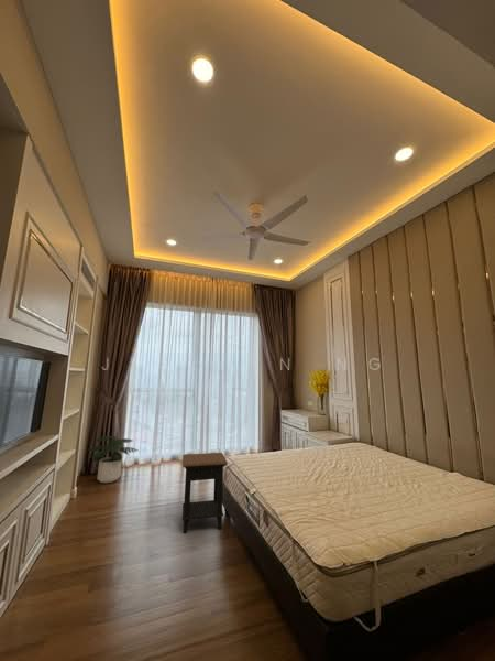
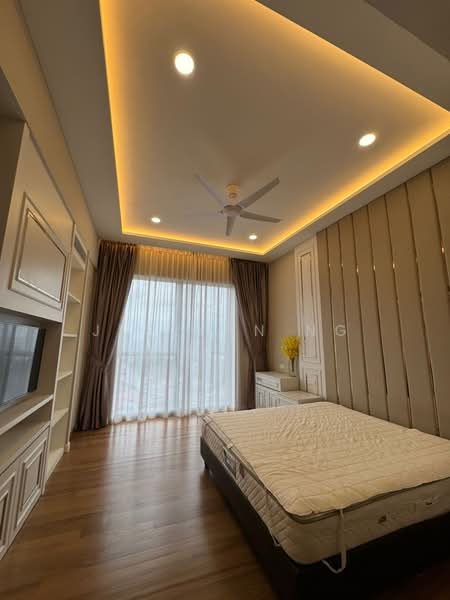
- side table [182,452,229,534]
- potted plant [87,435,139,484]
